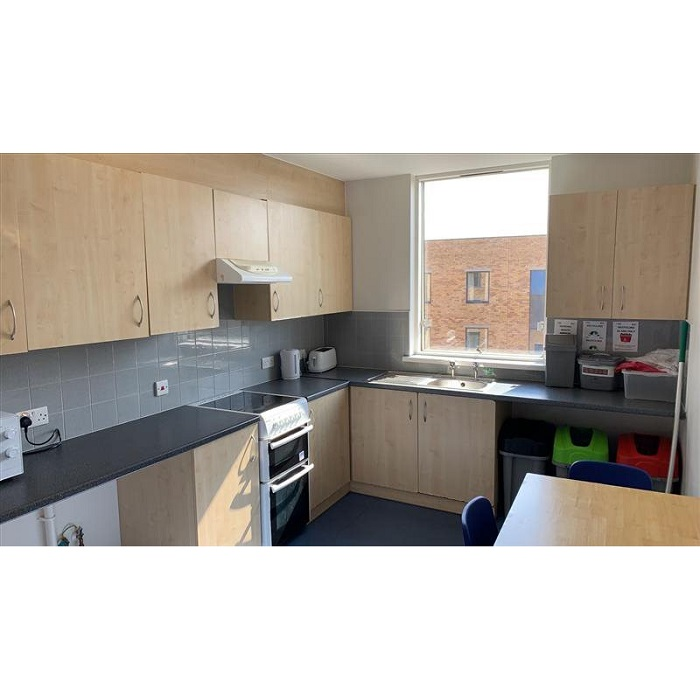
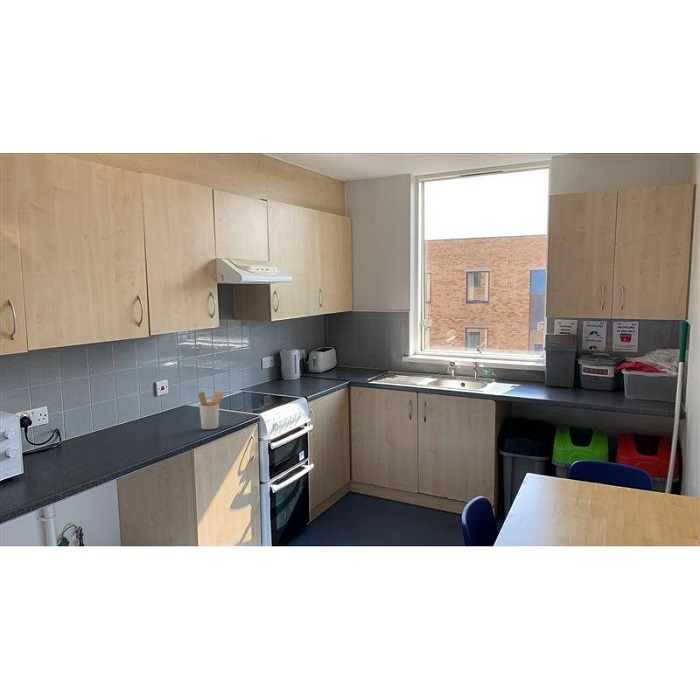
+ utensil holder [197,390,226,430]
